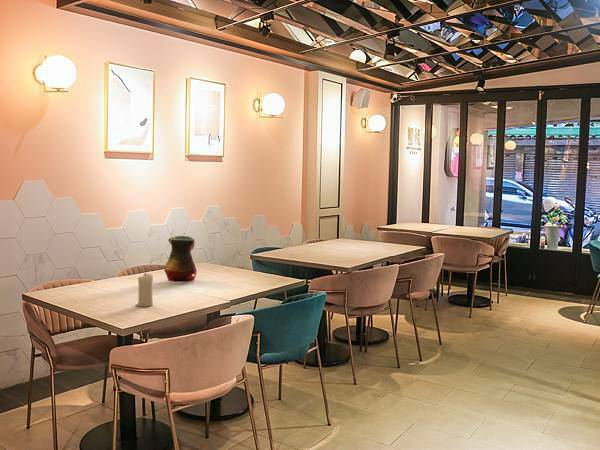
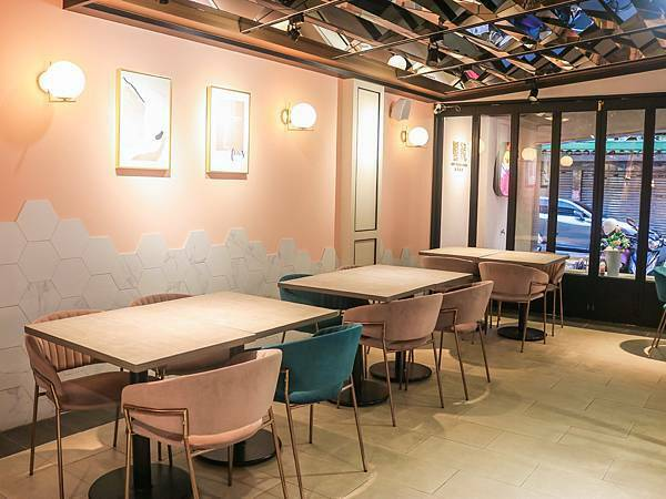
- vase [163,235,198,283]
- candle [135,272,154,308]
